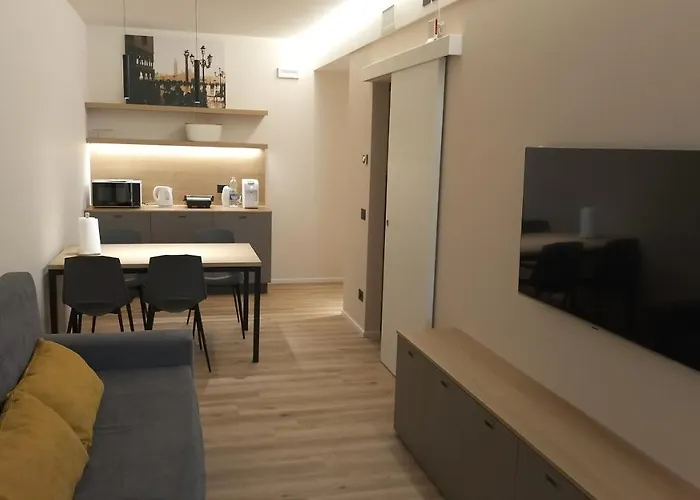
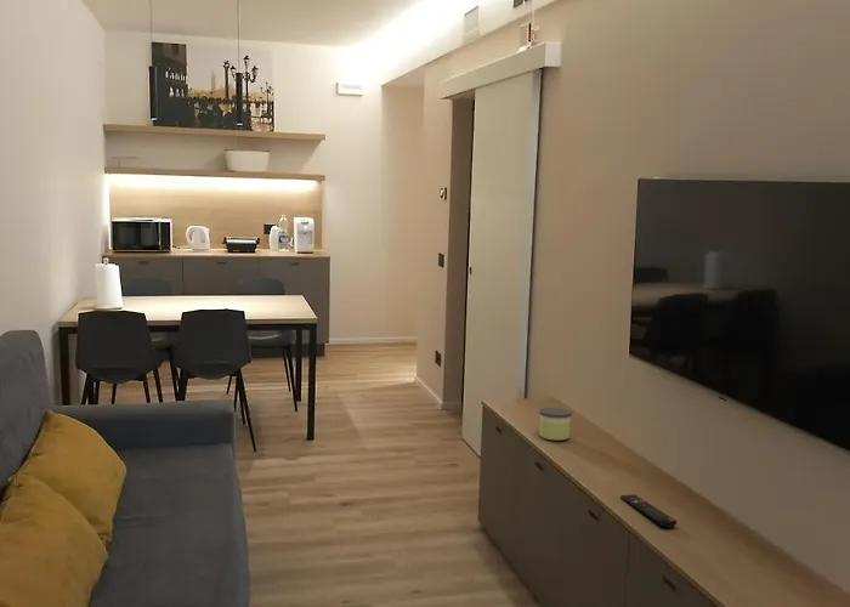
+ remote control [619,494,678,528]
+ candle [538,407,573,442]
